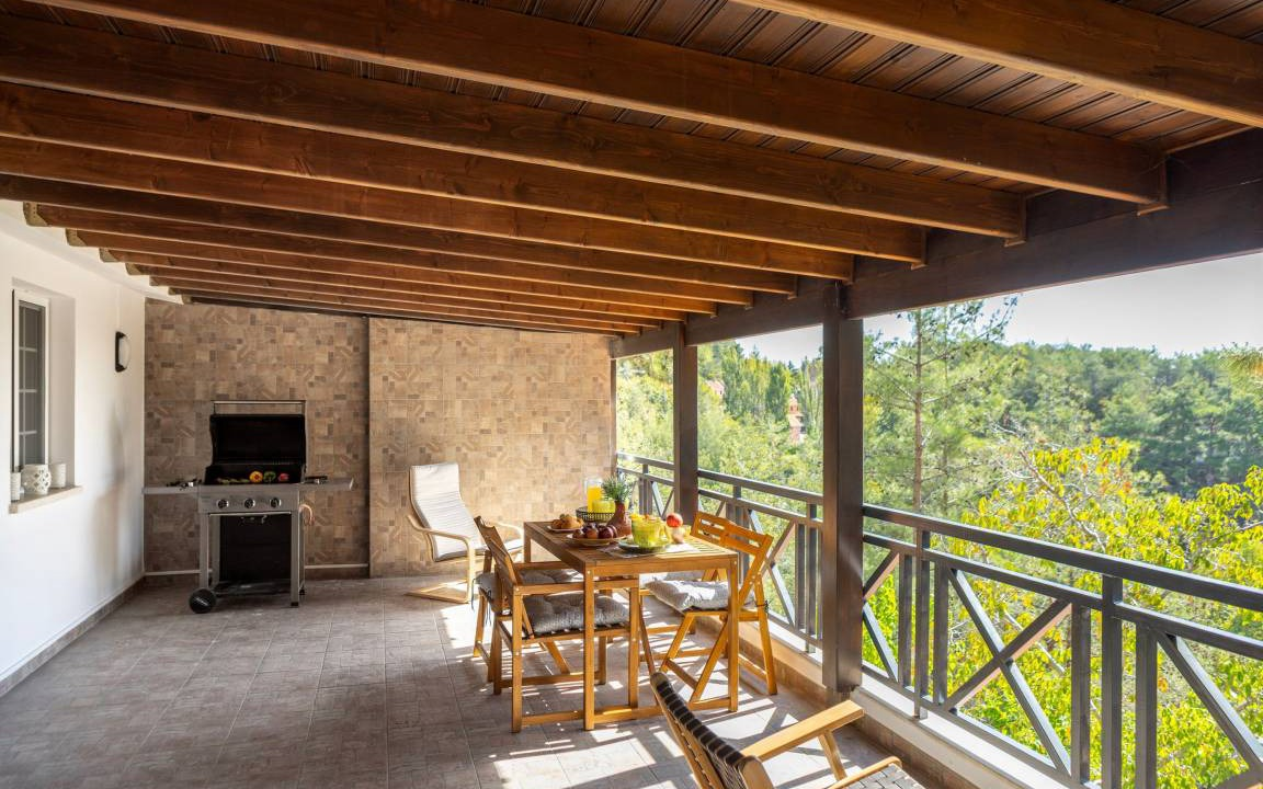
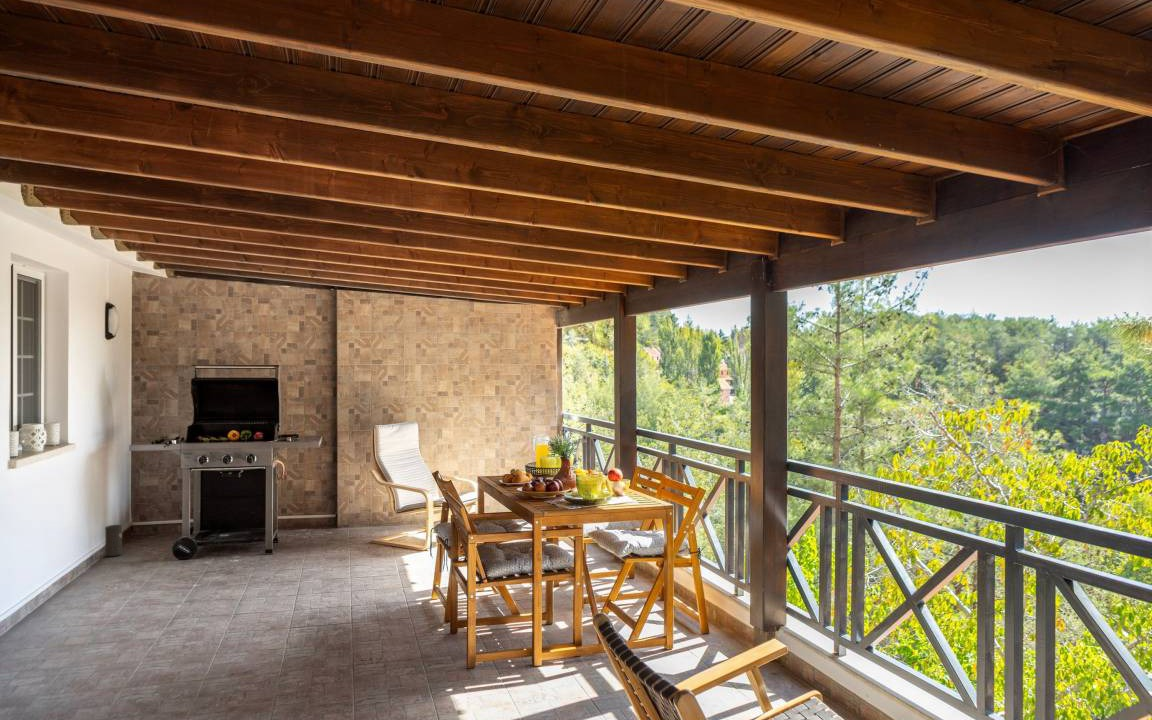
+ speaker [104,524,123,557]
